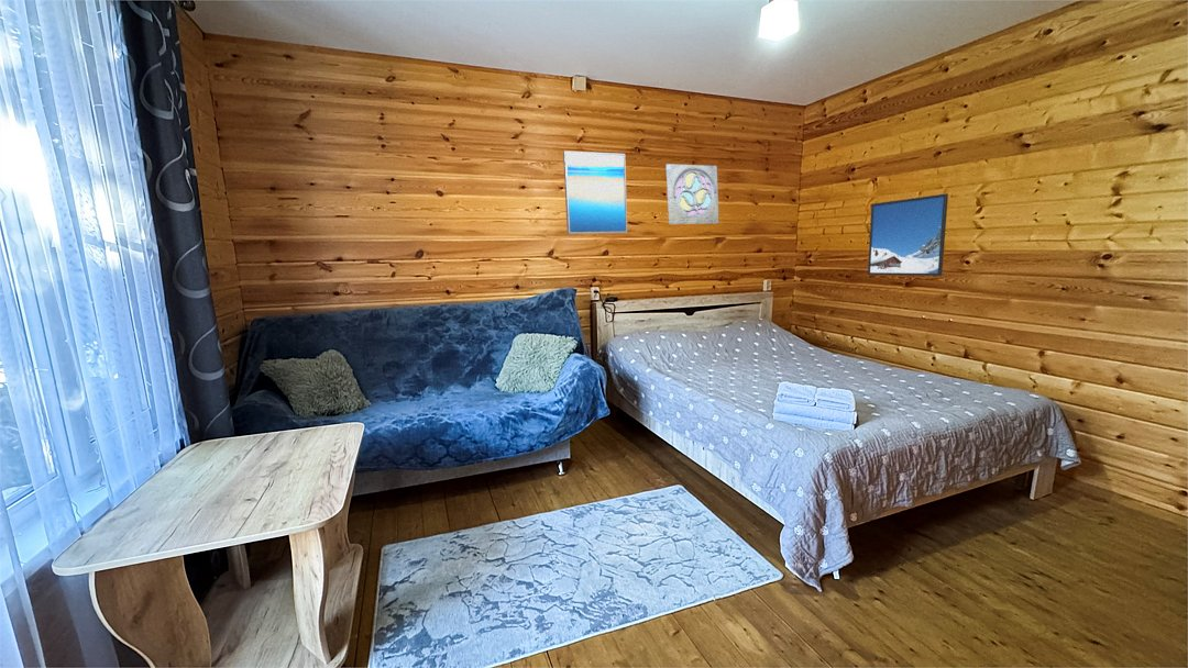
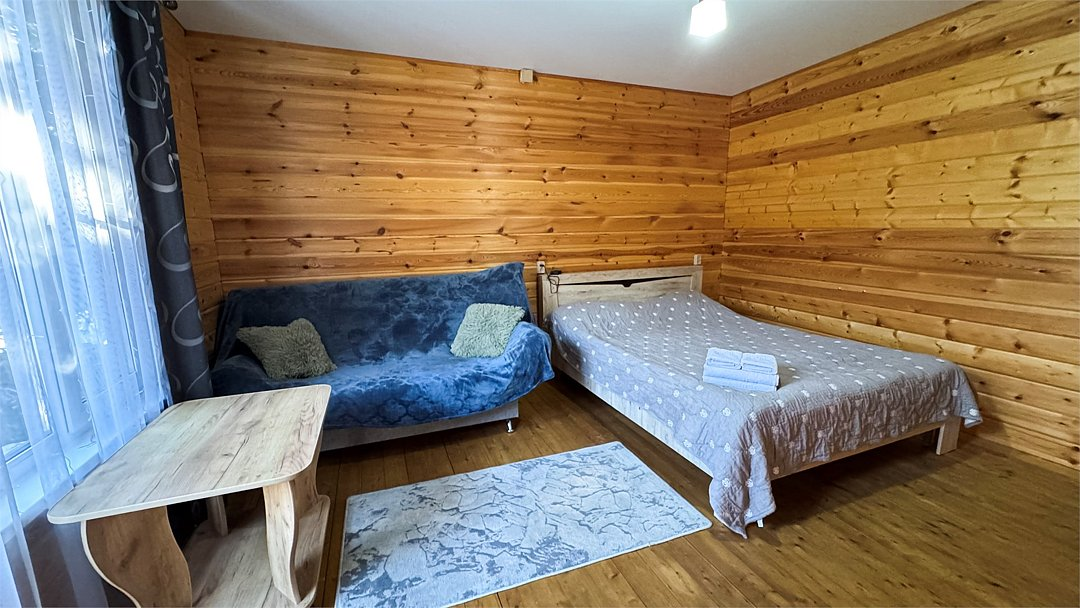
- wall art [562,149,628,235]
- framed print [867,192,949,277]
- wall ornament [664,163,719,225]
